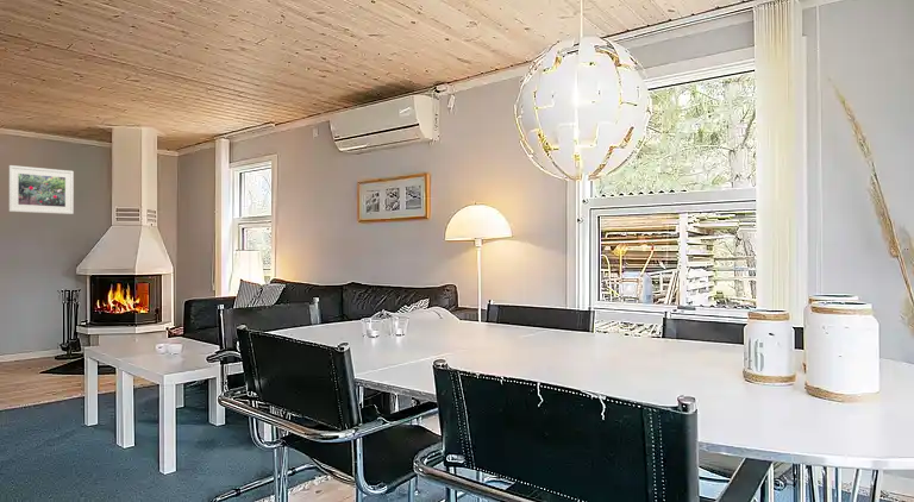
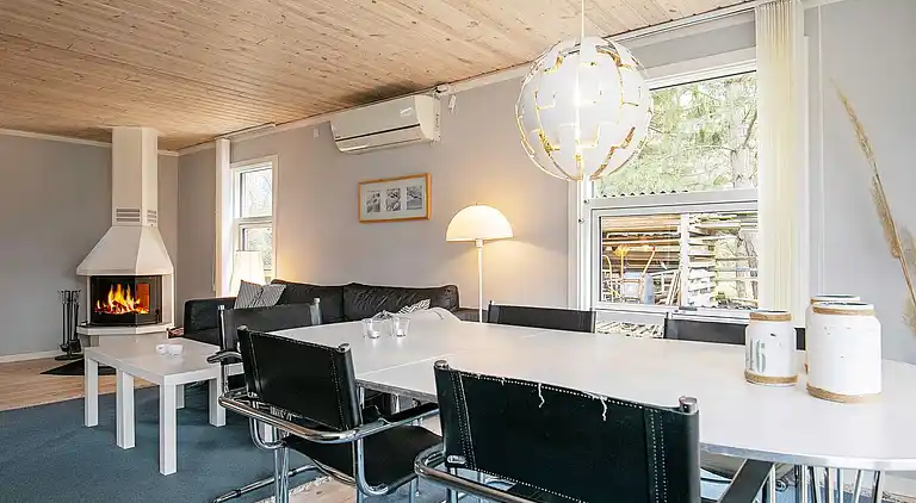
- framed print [8,164,75,215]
